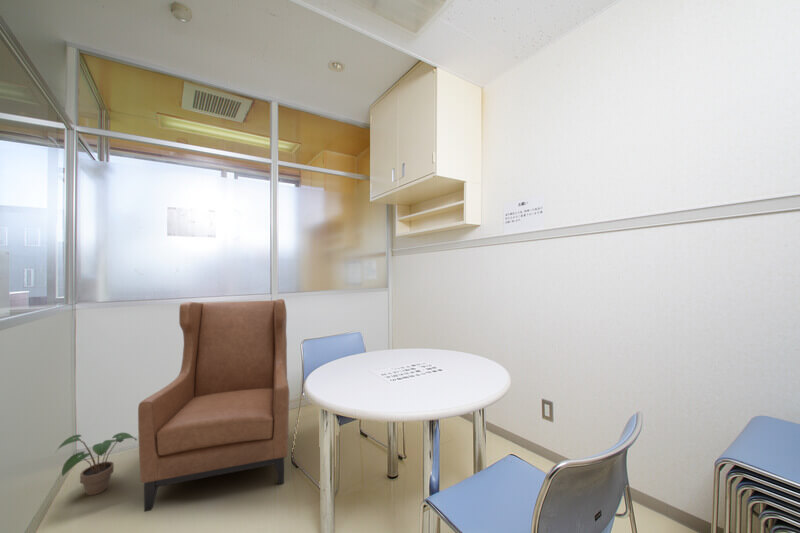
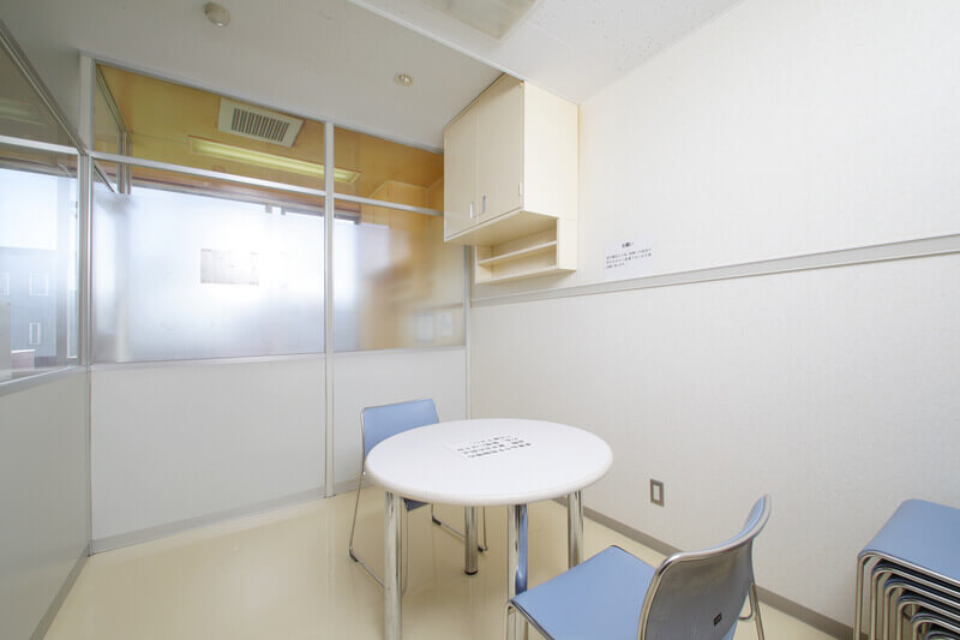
- chair [137,298,290,513]
- potted plant [54,432,138,496]
